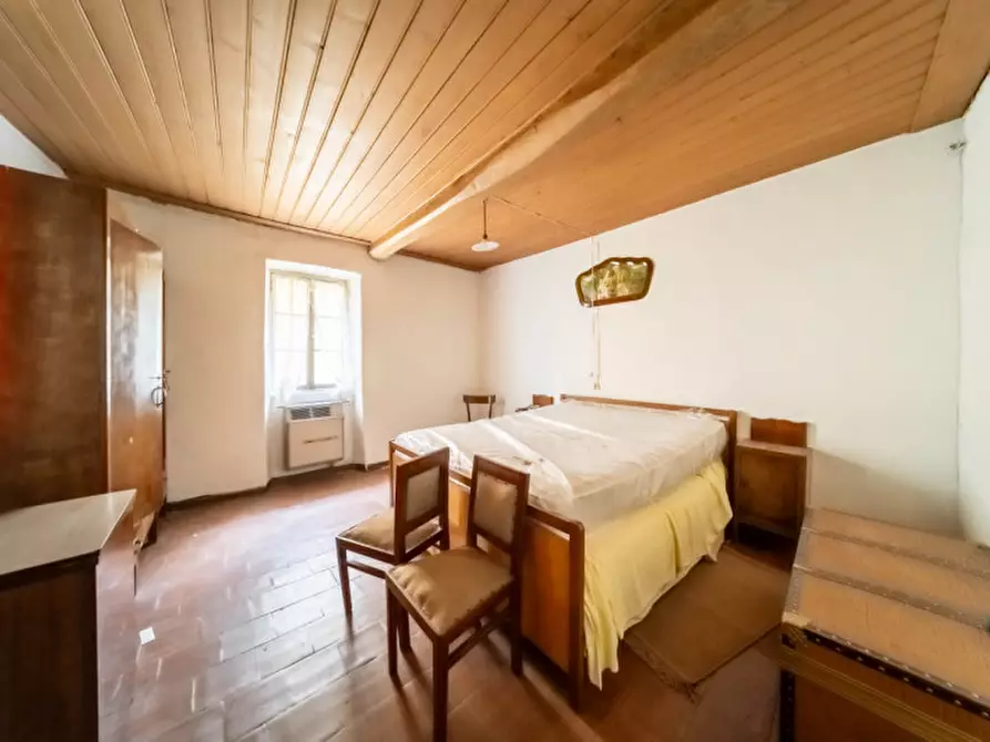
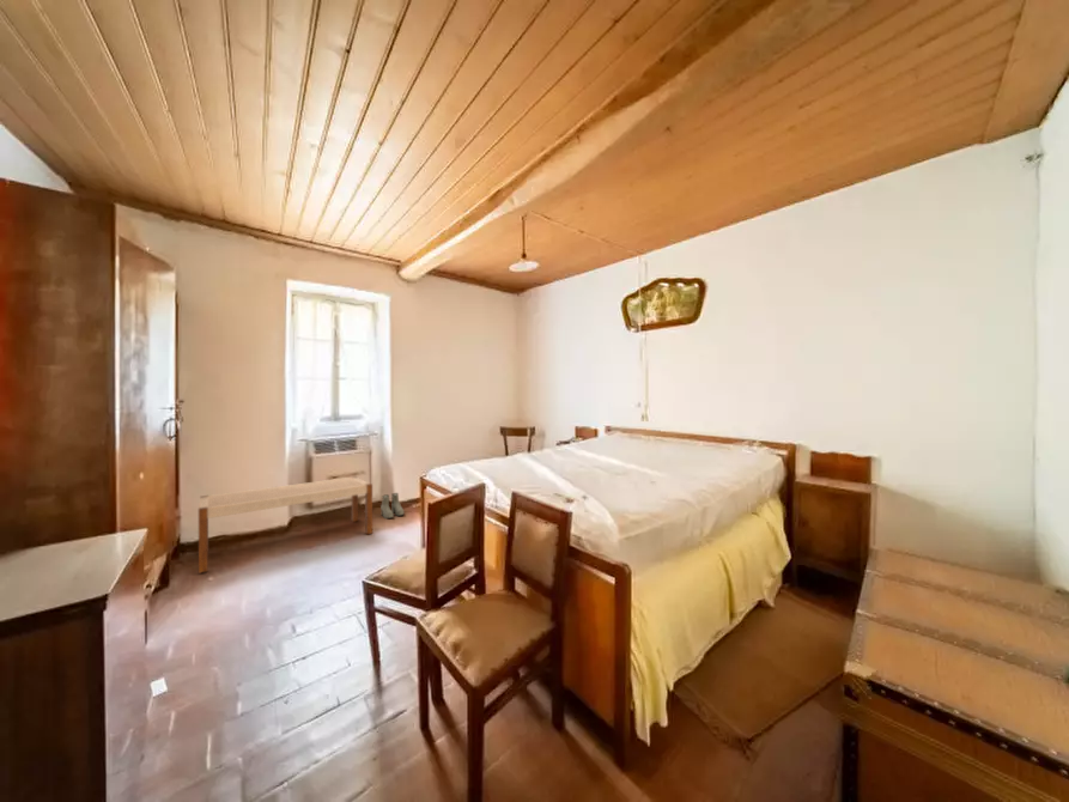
+ boots [379,492,405,520]
+ bench [198,475,373,575]
